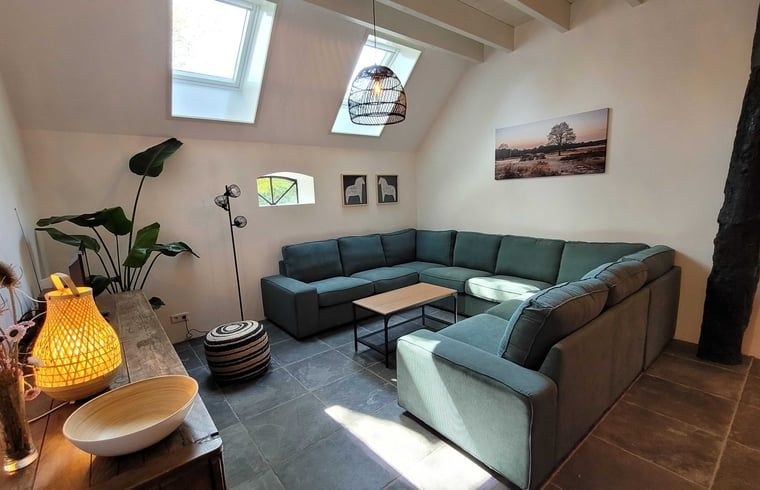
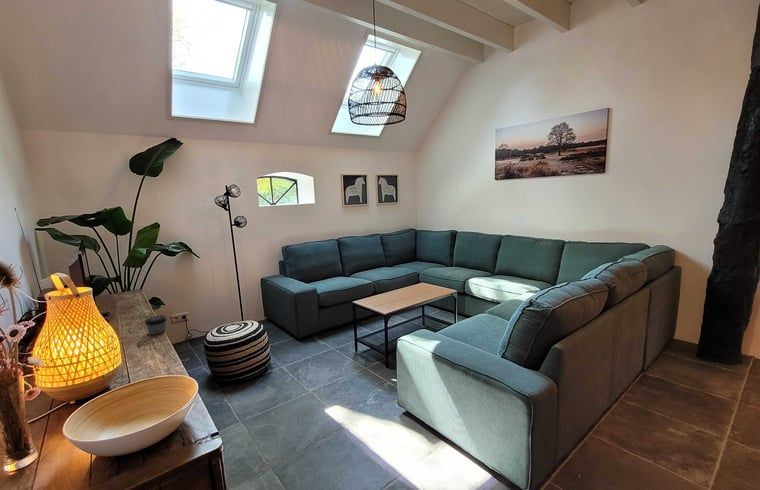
+ jar [144,314,168,336]
